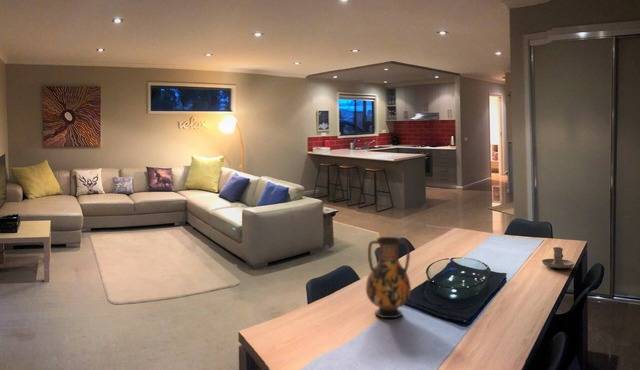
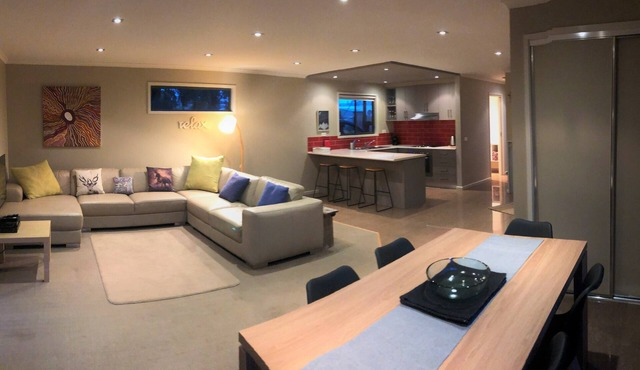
- candle holder [541,246,575,269]
- vase [365,236,412,319]
